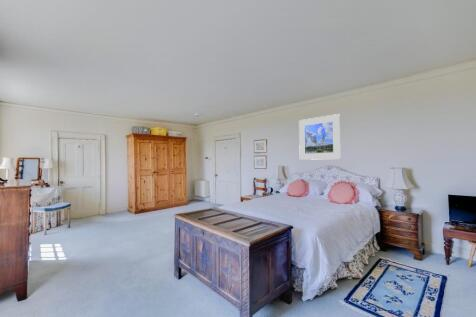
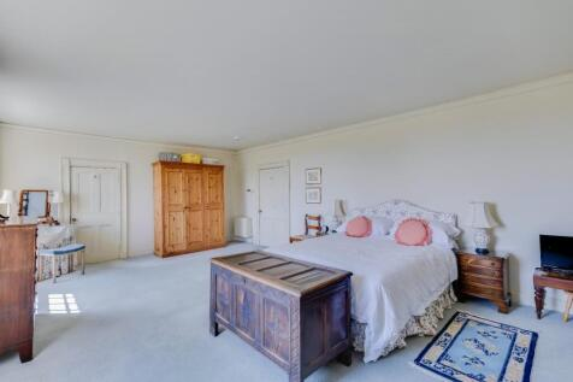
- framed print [298,113,341,161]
